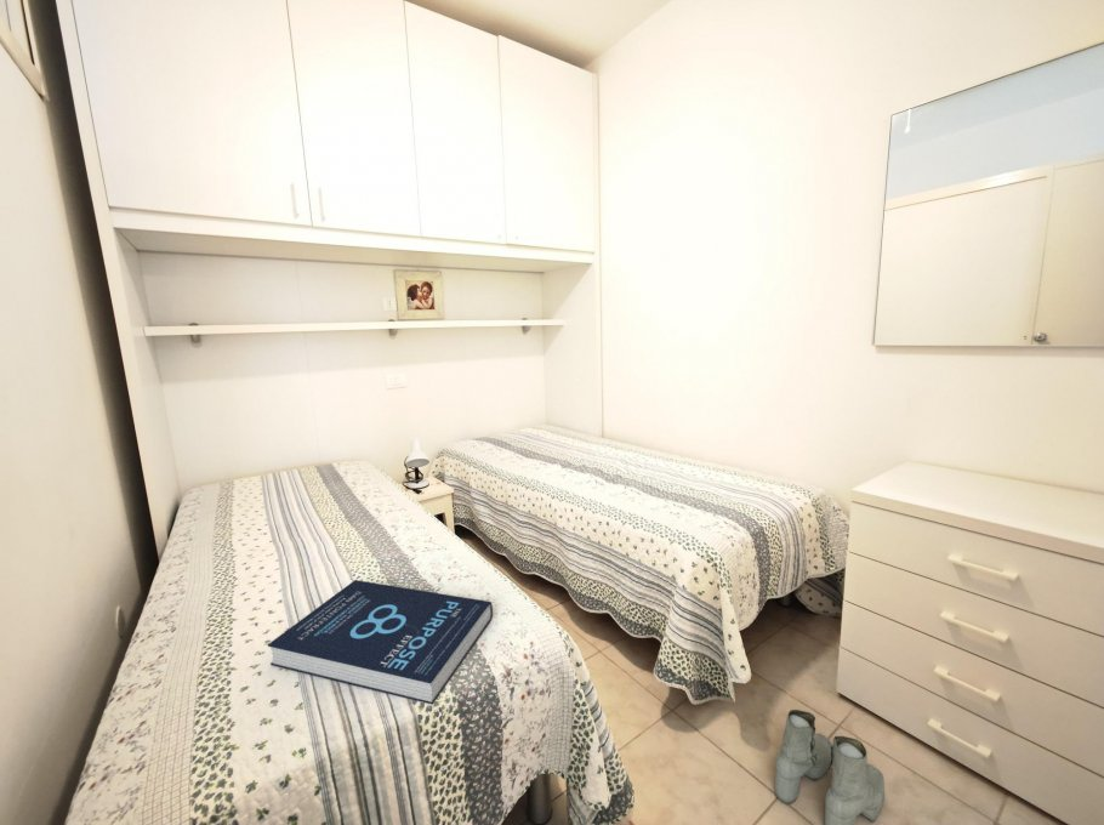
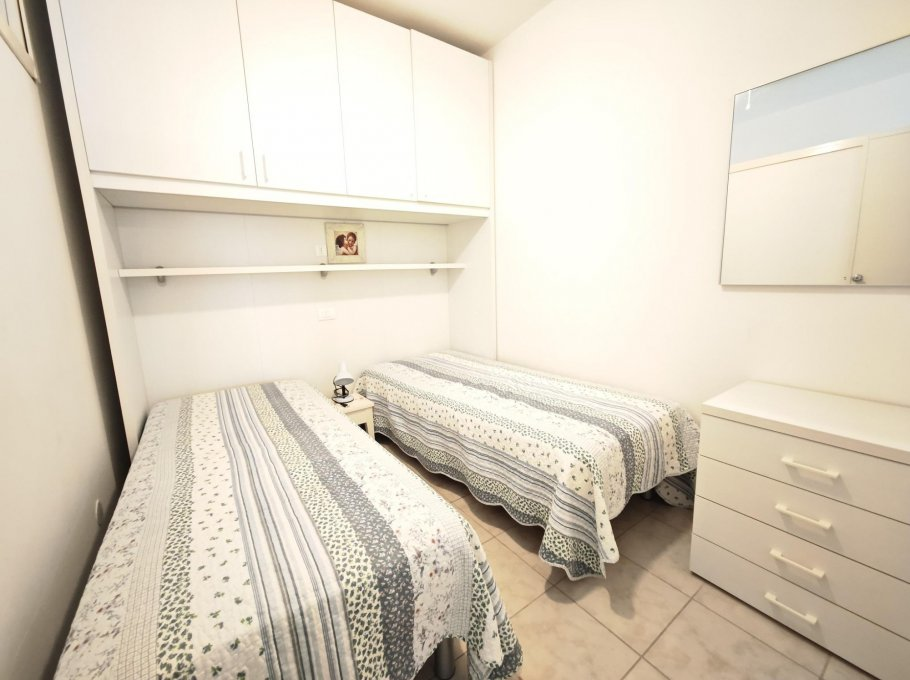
- book [267,579,494,706]
- boots [774,709,886,825]
